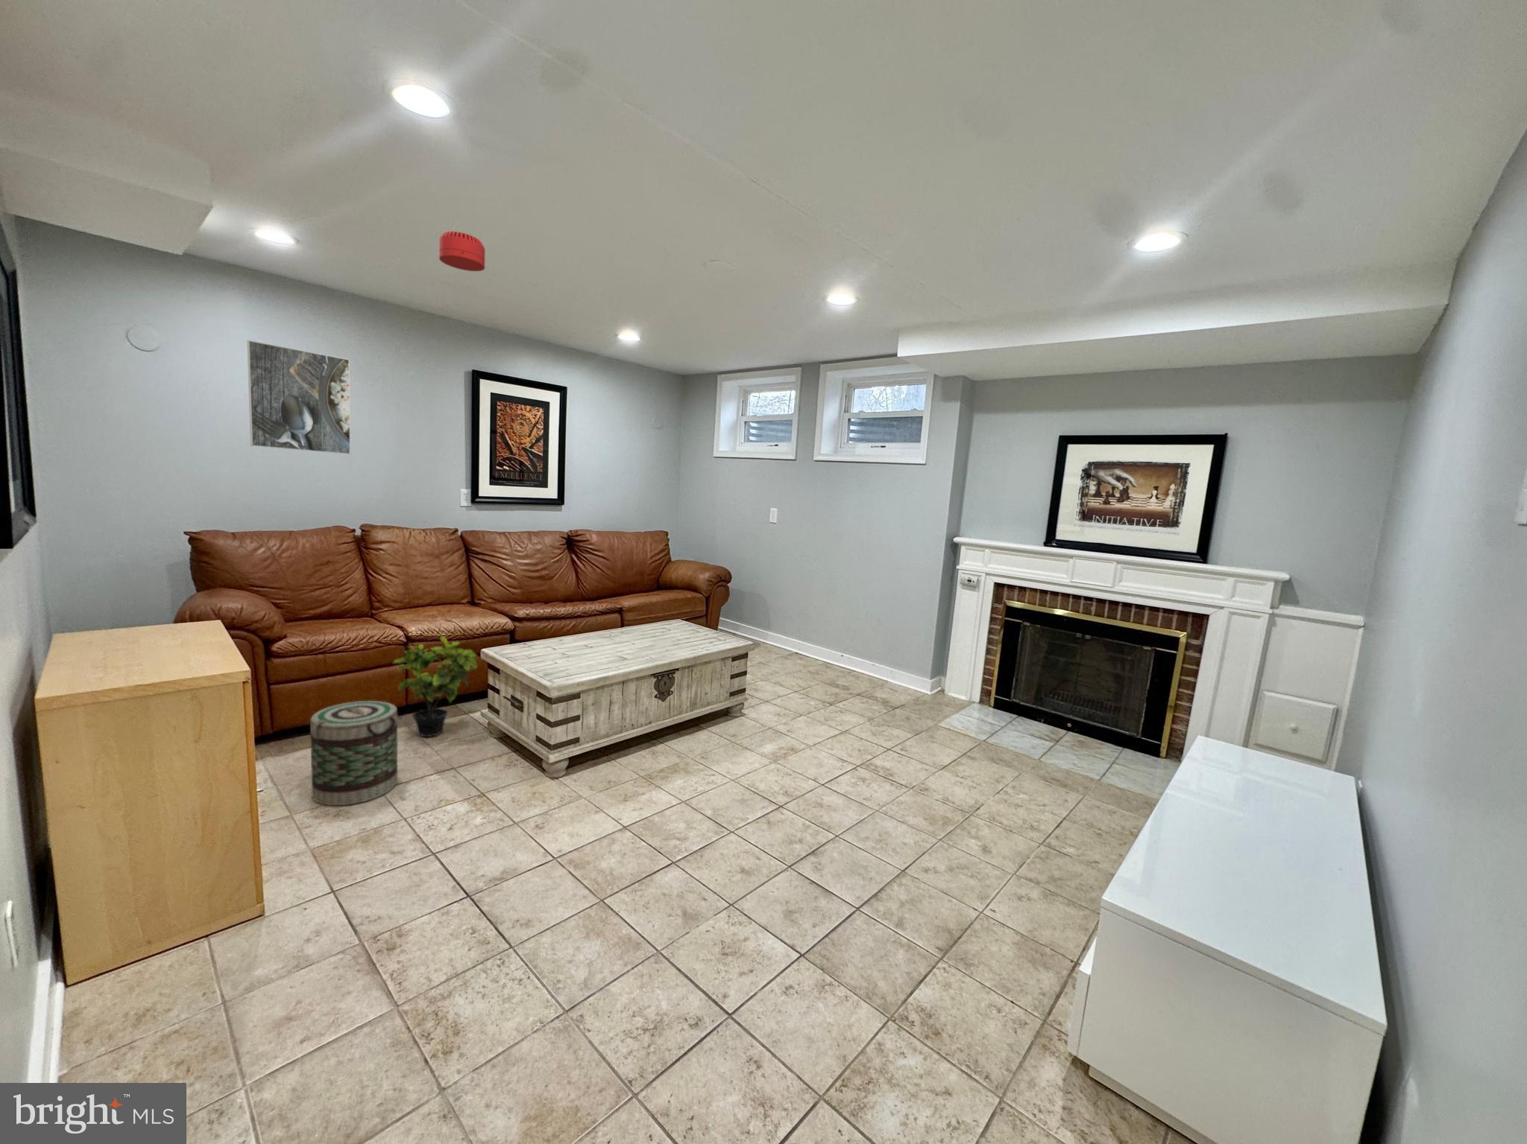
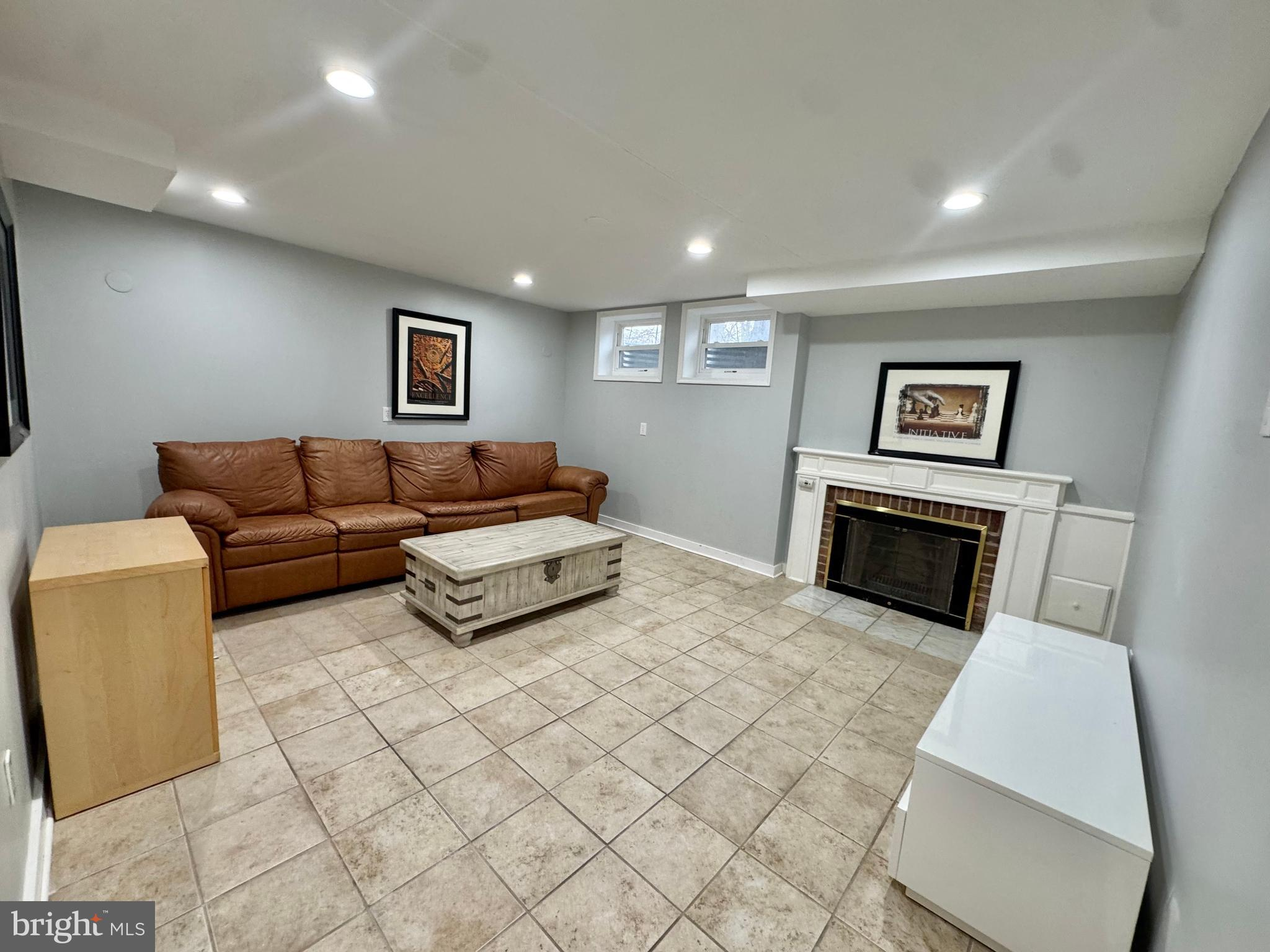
- basket [309,701,398,806]
- potted plant [392,636,479,738]
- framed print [246,340,351,455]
- smoke detector [439,231,486,272]
